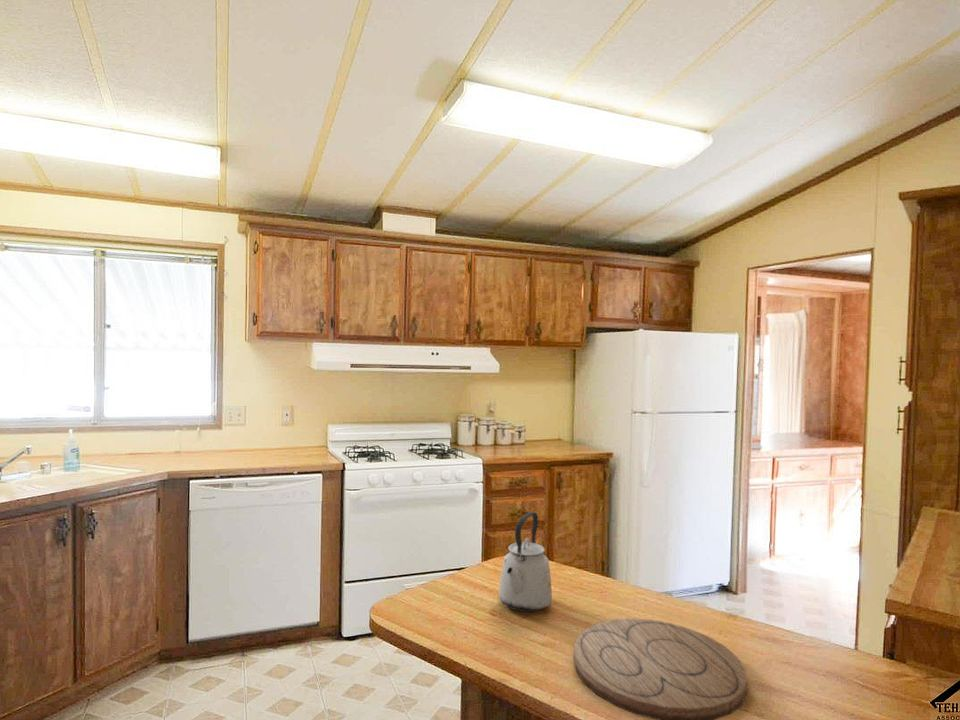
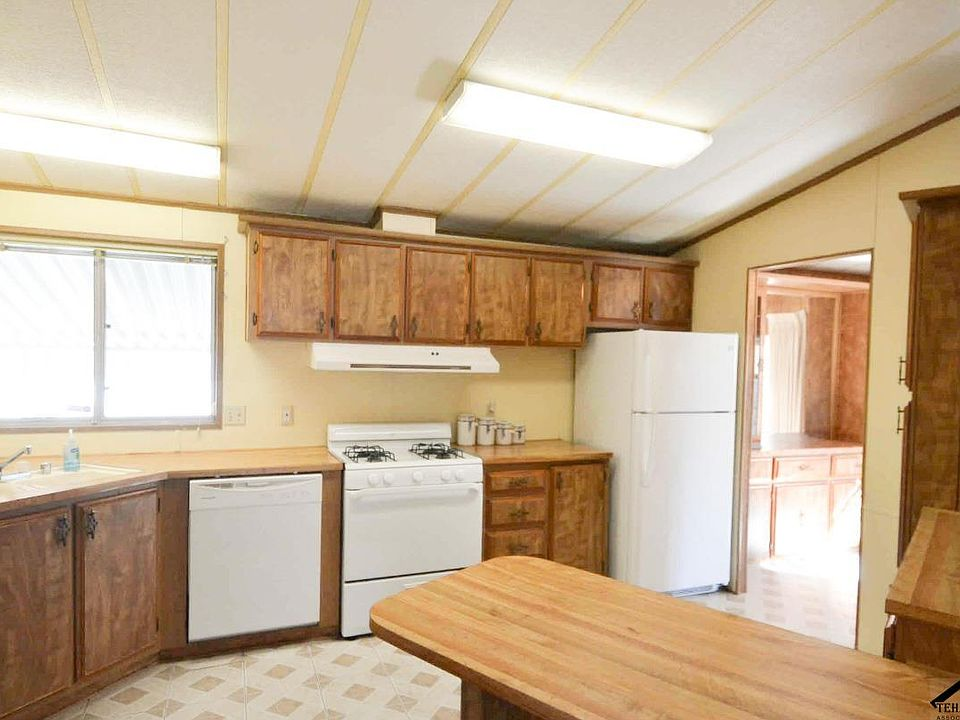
- cutting board [573,617,748,720]
- kettle [498,511,553,613]
